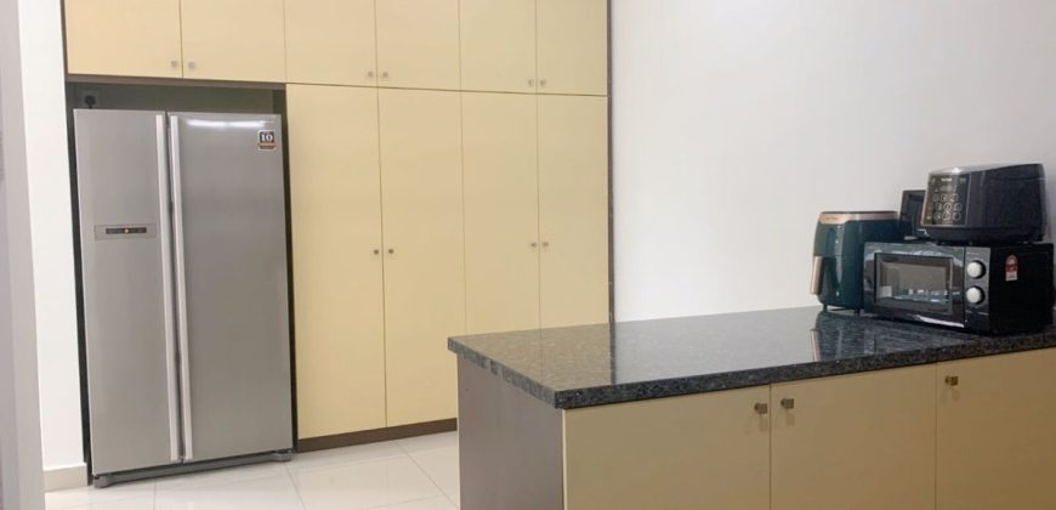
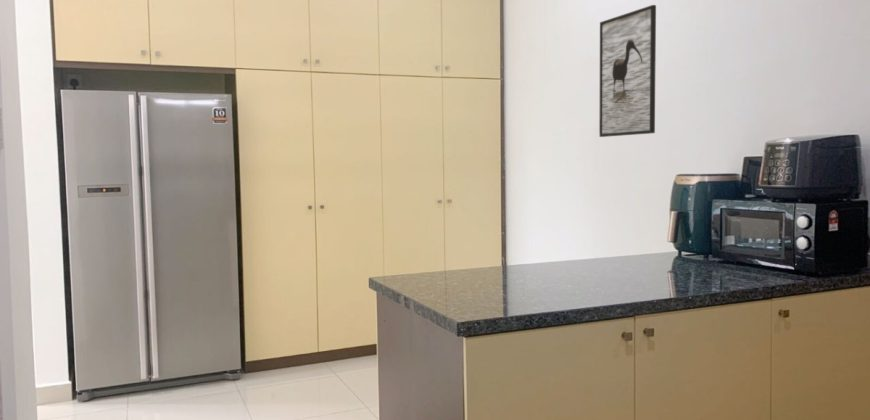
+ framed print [598,4,657,138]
